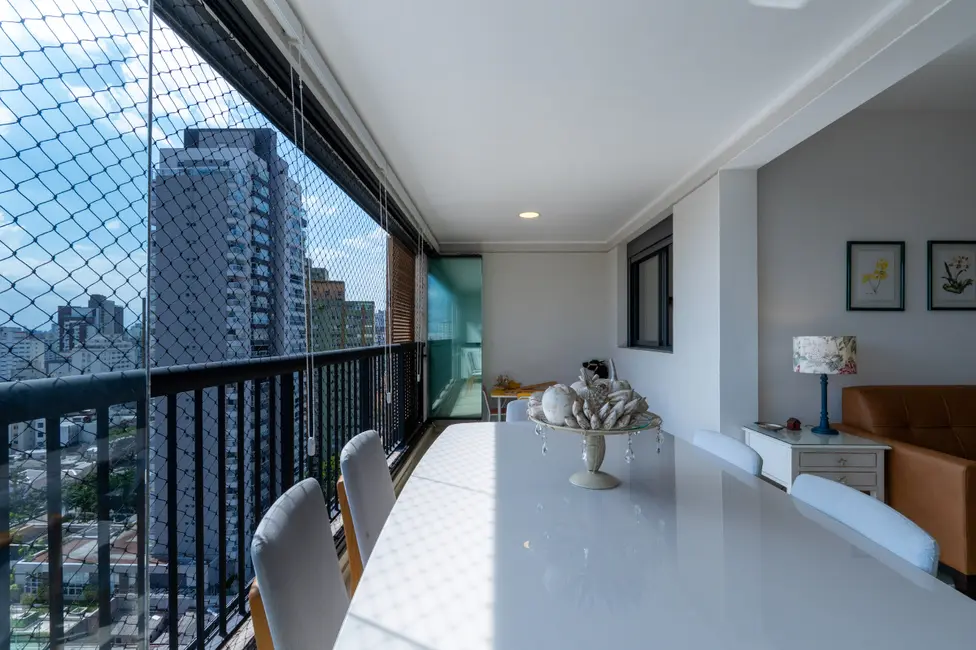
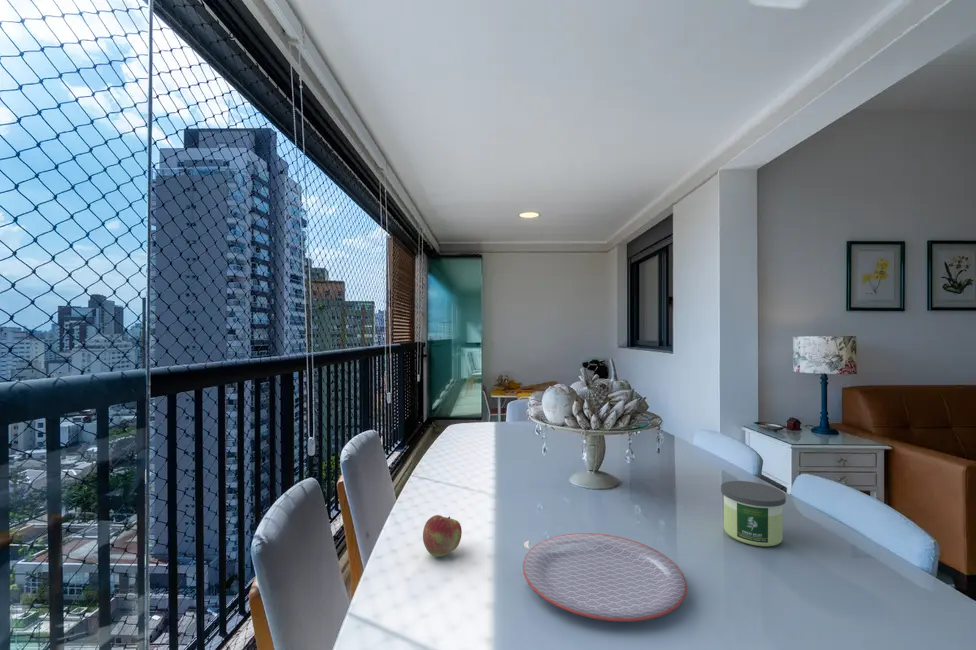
+ plate [522,532,688,623]
+ candle [720,480,787,547]
+ fruit [422,514,463,558]
